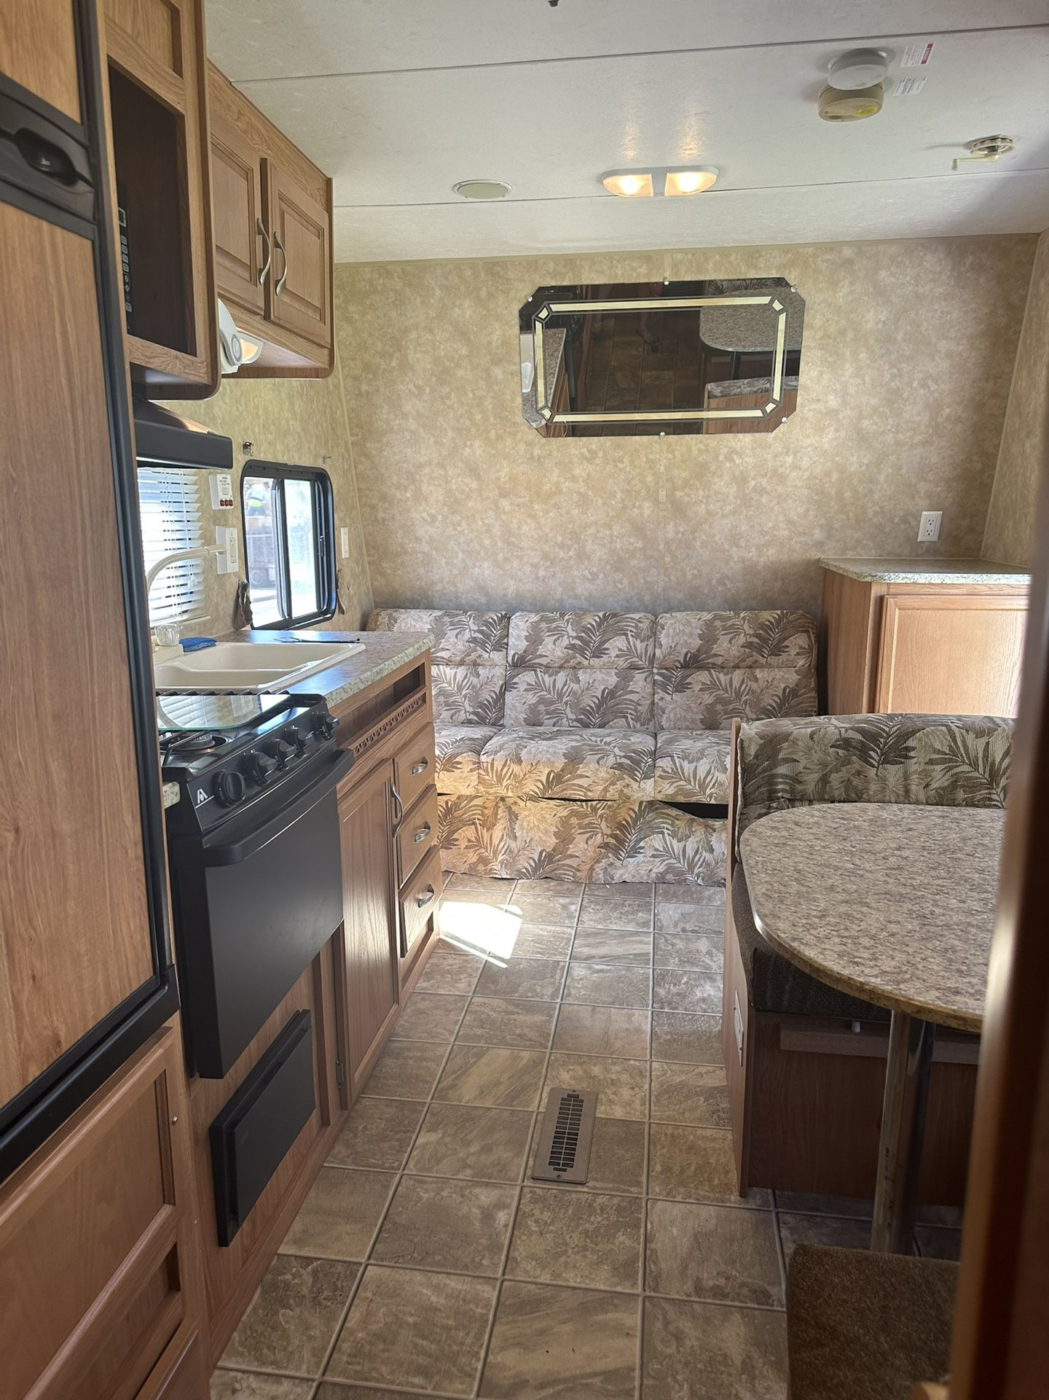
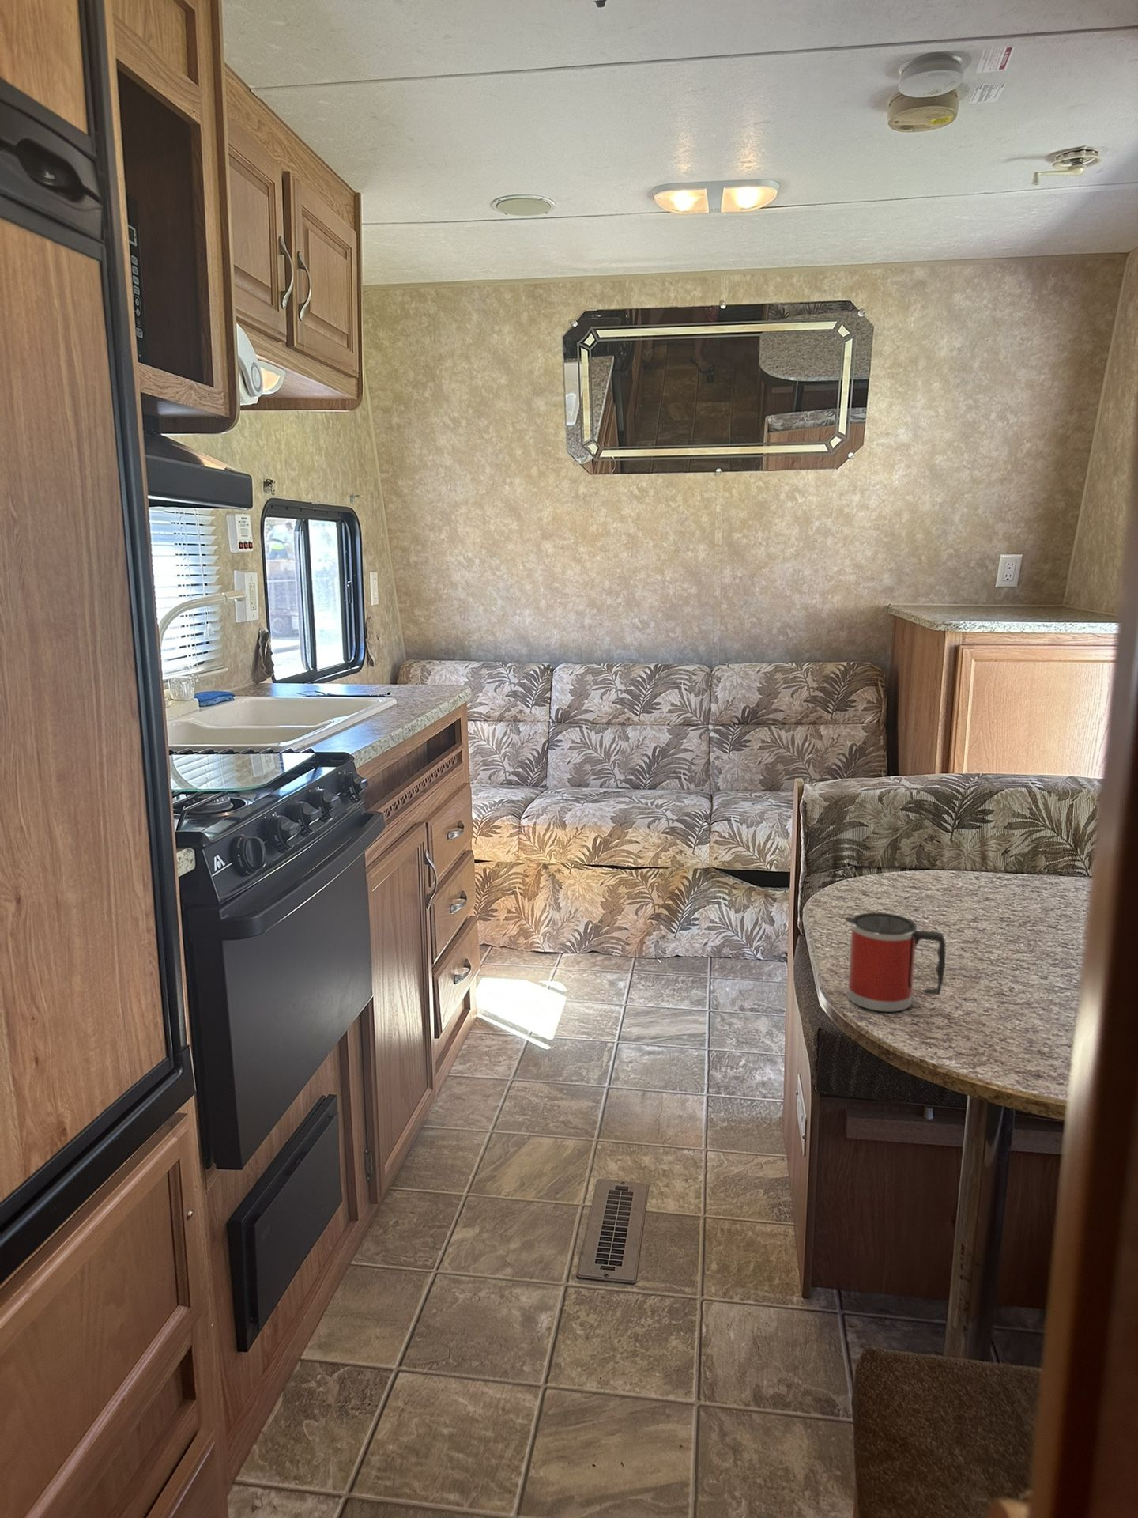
+ mug [844,912,947,1012]
